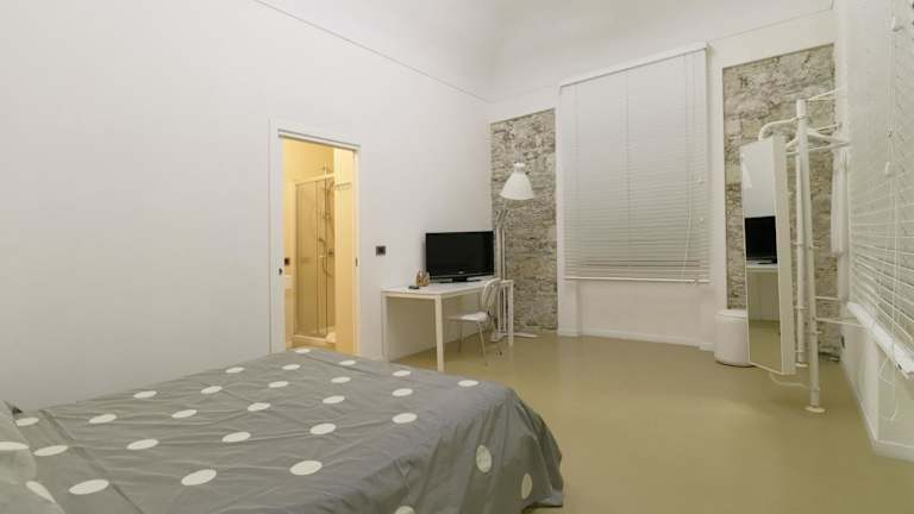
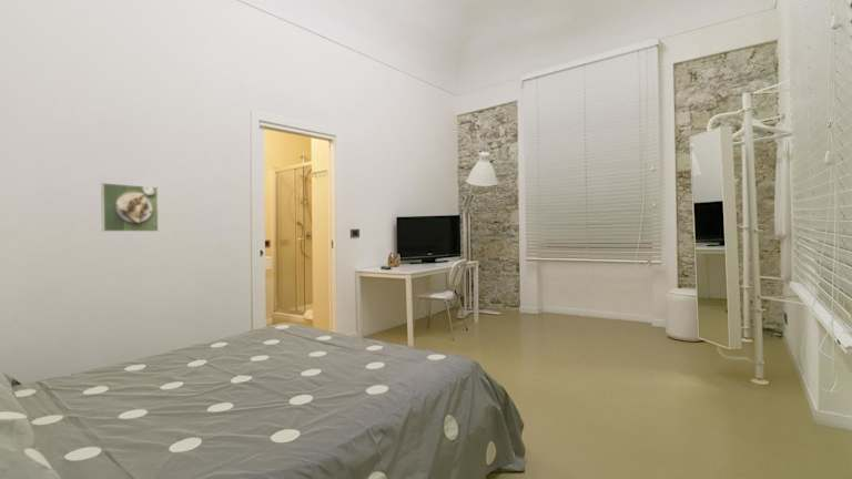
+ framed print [100,182,160,233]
